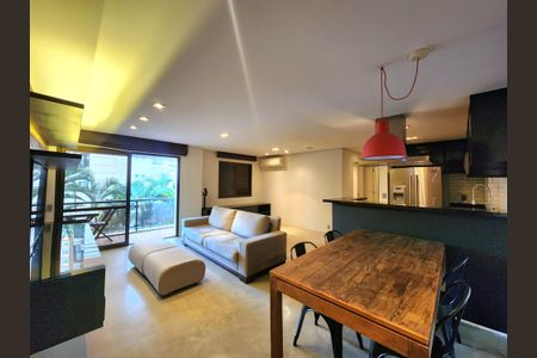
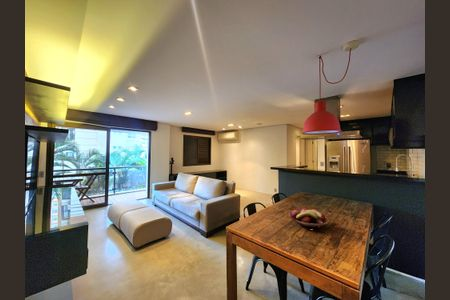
+ fruit basket [288,207,331,230]
